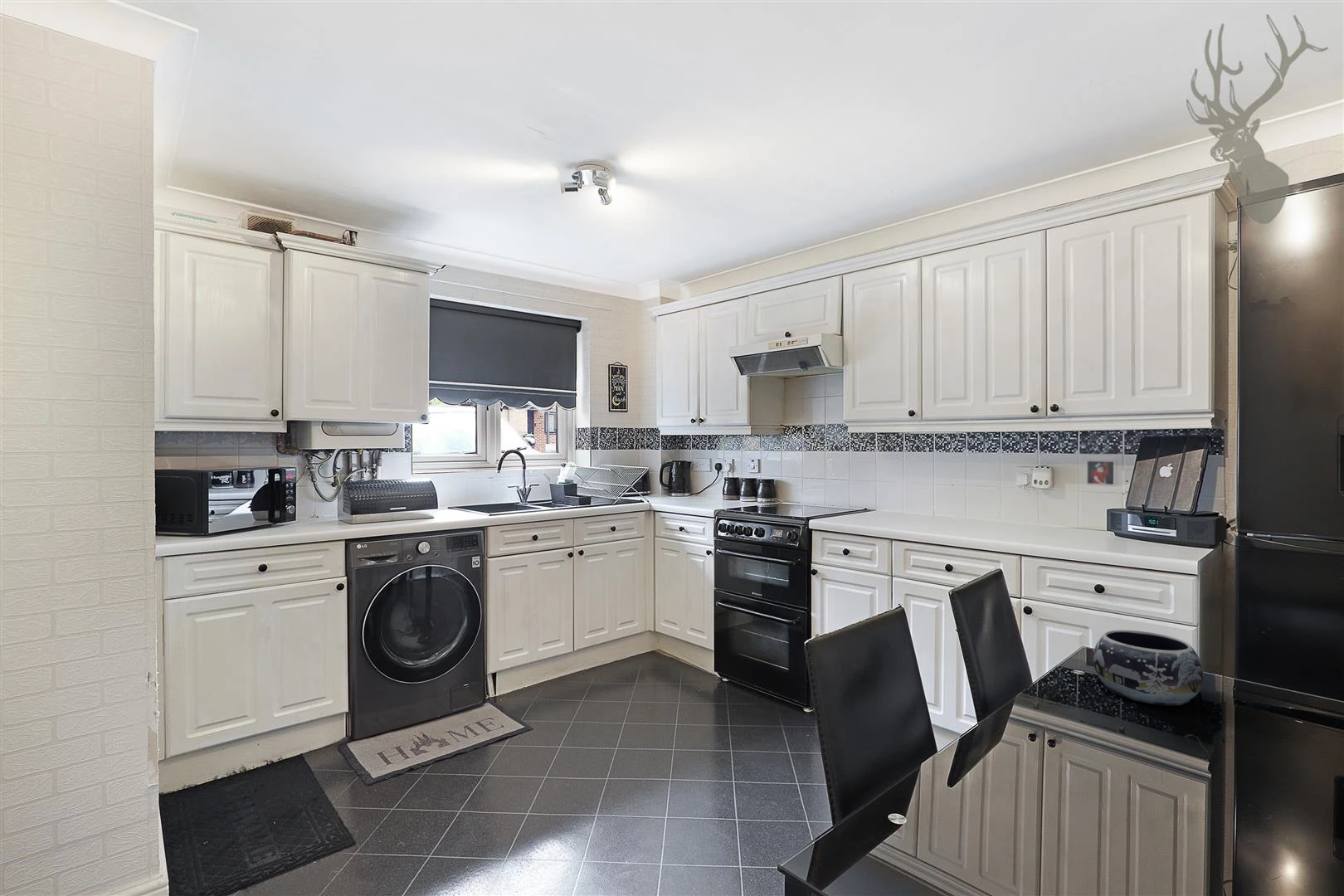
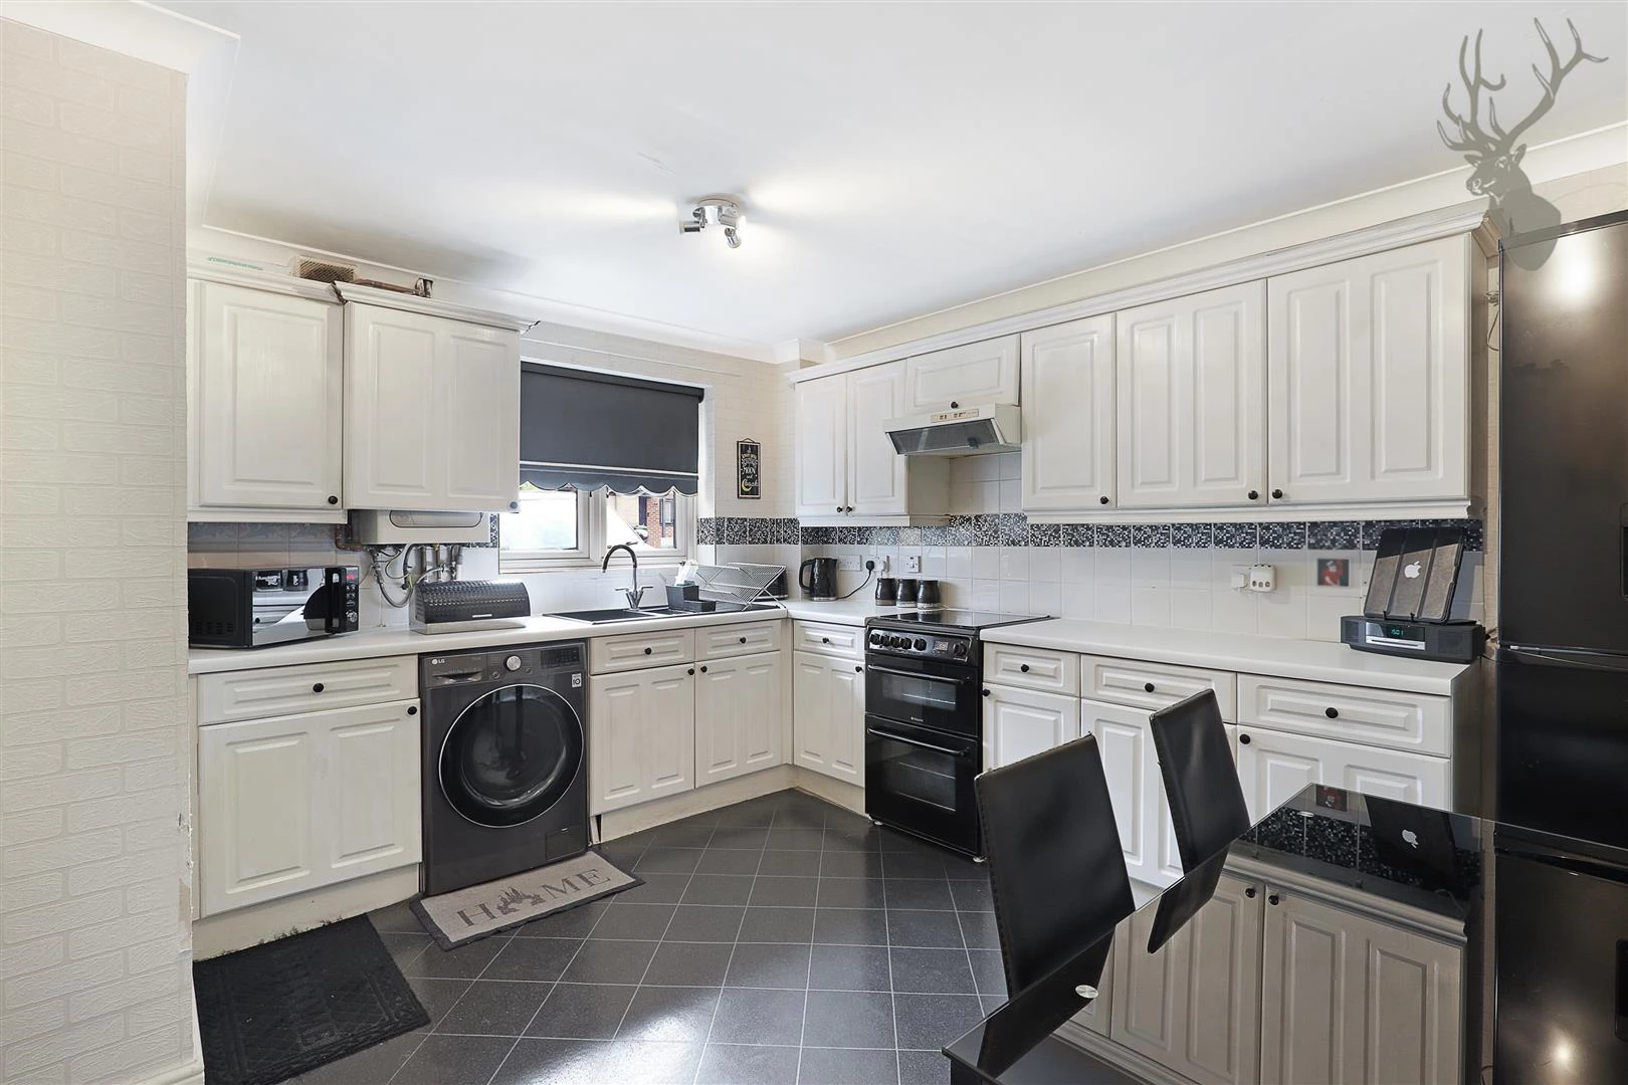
- decorative bowl [1093,630,1205,707]
